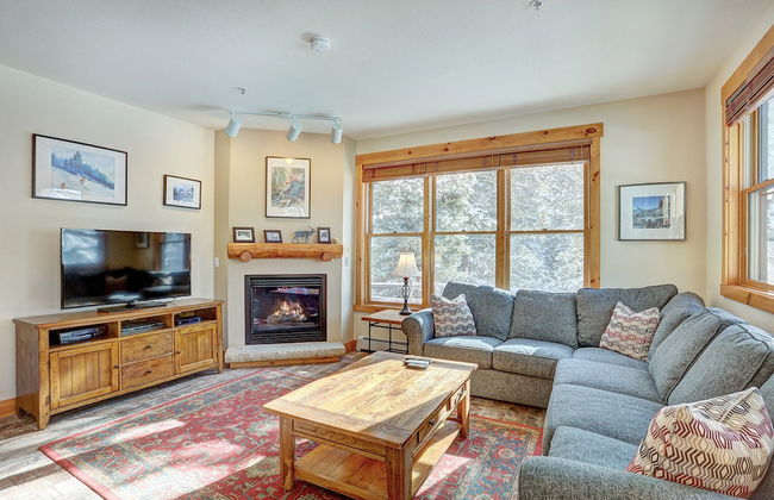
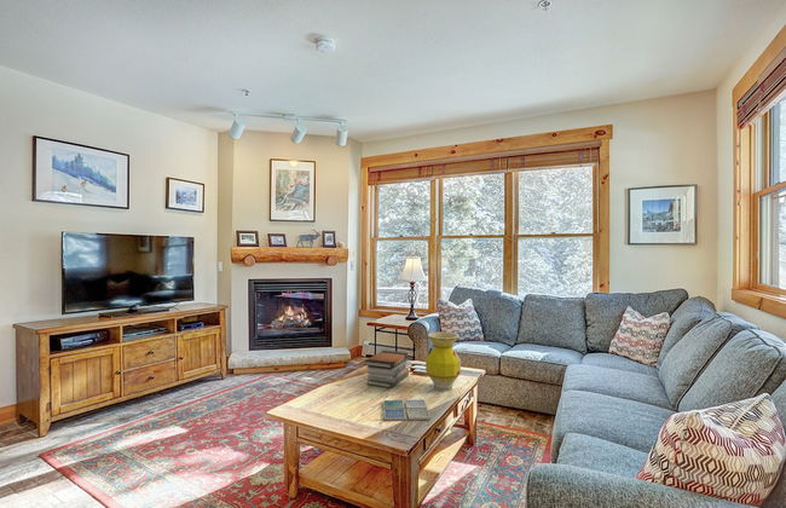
+ vase [424,331,462,392]
+ book stack [363,350,410,389]
+ drink coaster [382,399,432,421]
